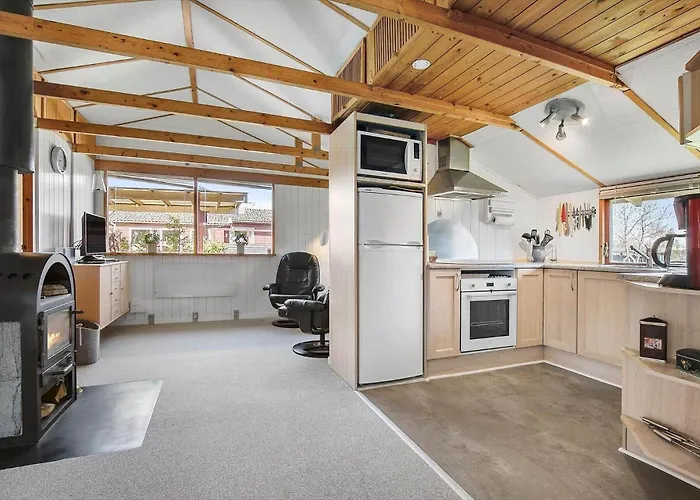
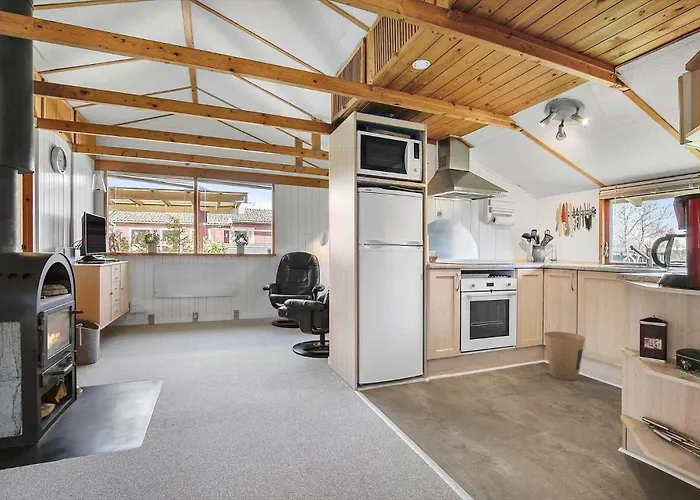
+ trash can [543,331,586,381]
